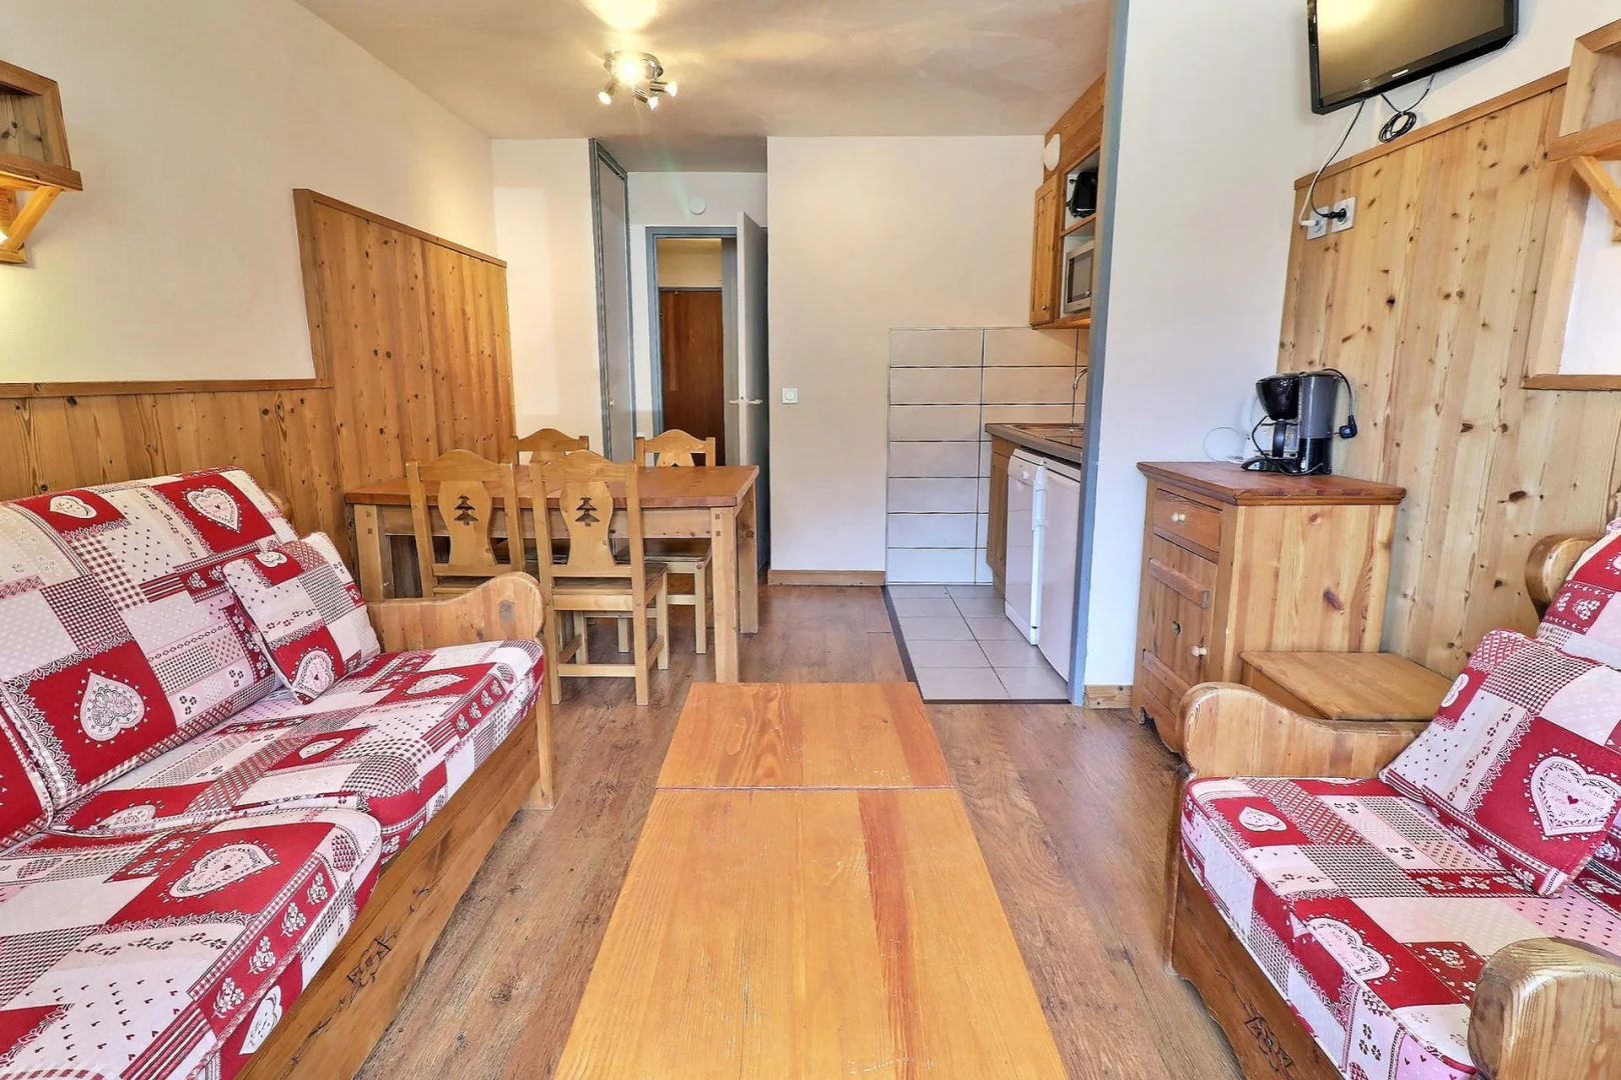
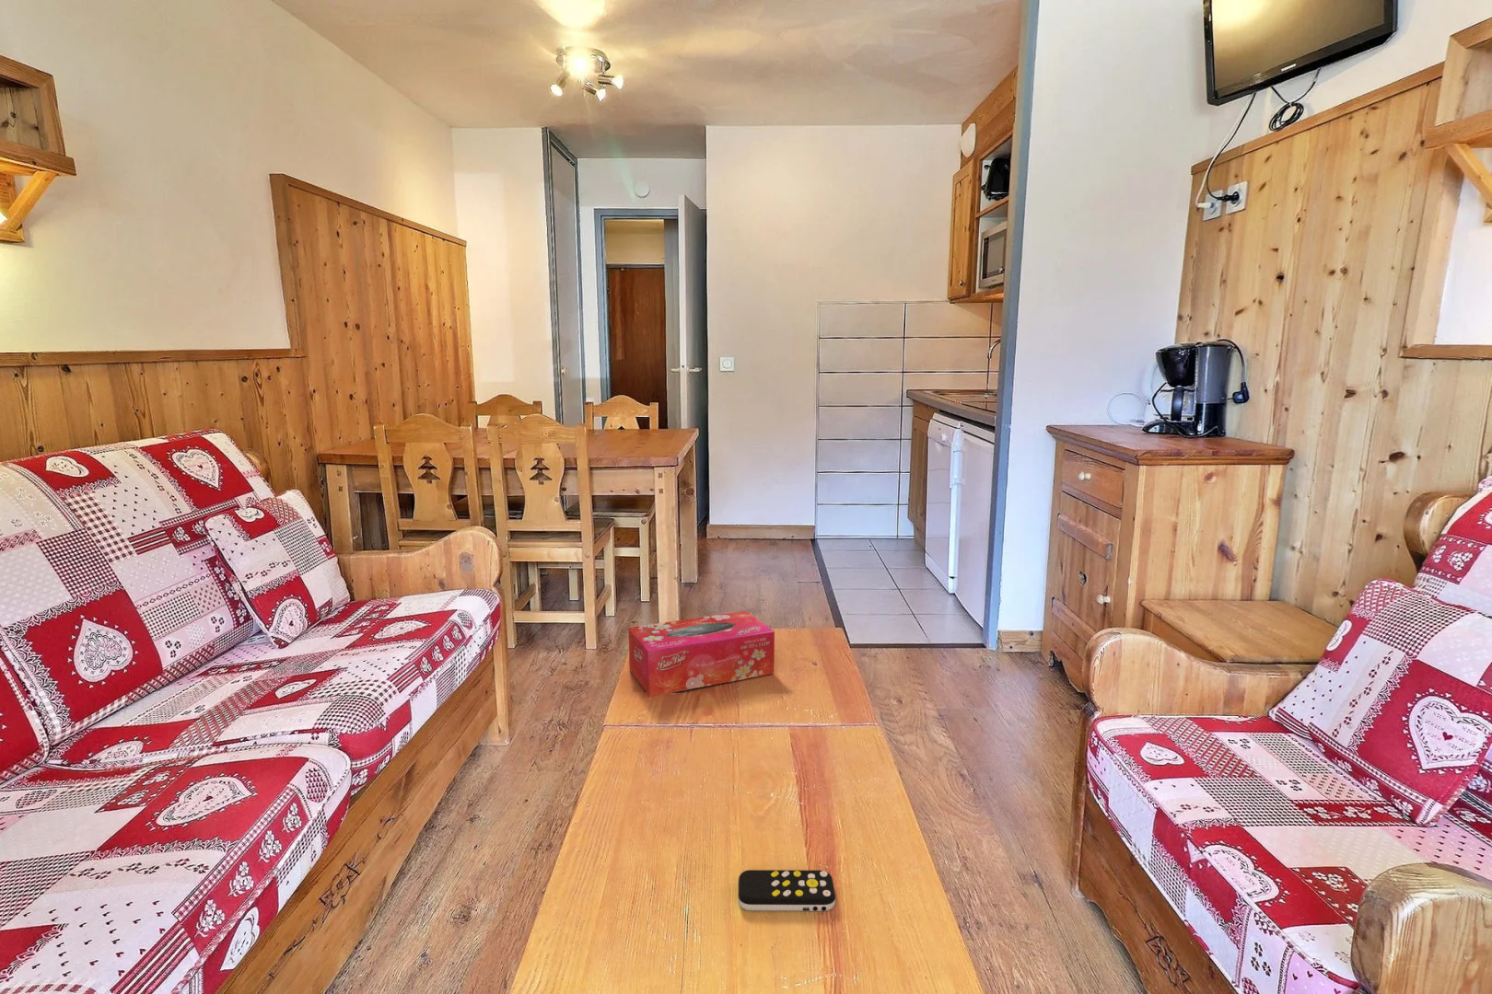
+ tissue box [627,610,776,698]
+ remote control [738,869,836,912]
